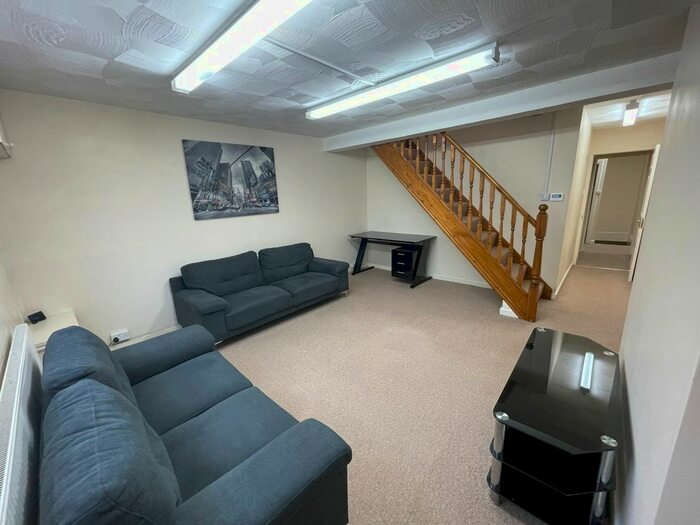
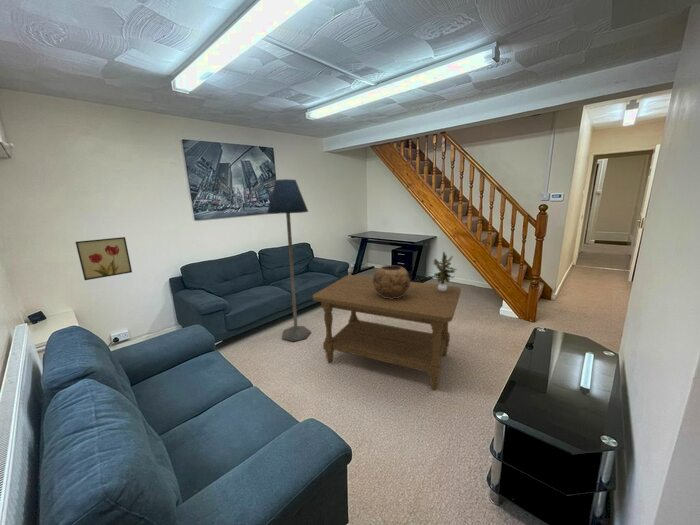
+ wall art [75,236,133,281]
+ decorative bowl [372,264,411,299]
+ floor lamp [266,178,312,342]
+ potted plant [430,250,458,292]
+ coffee table [312,274,462,391]
